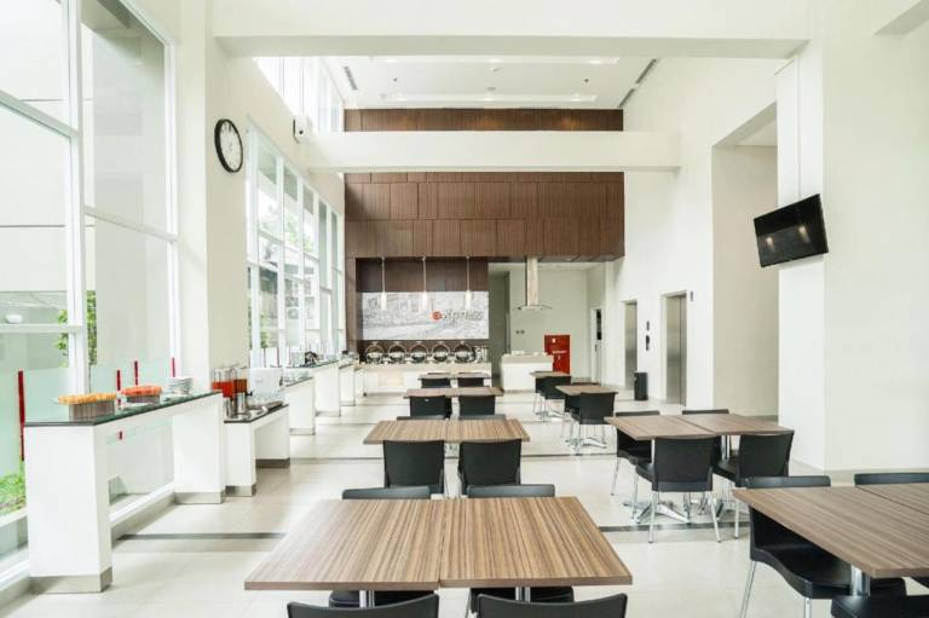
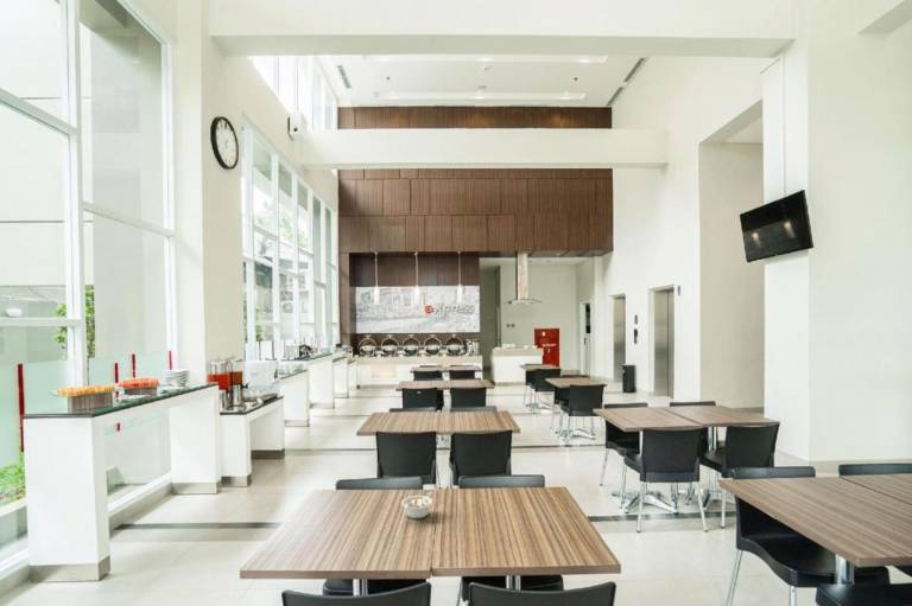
+ legume [400,491,433,519]
